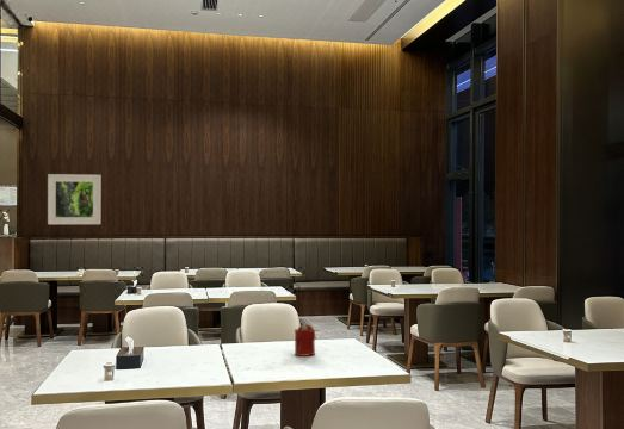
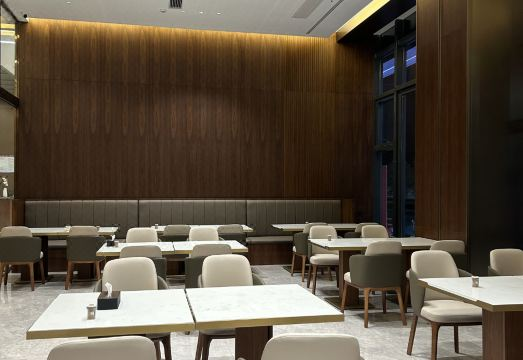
- candle [294,323,316,358]
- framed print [47,173,101,225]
